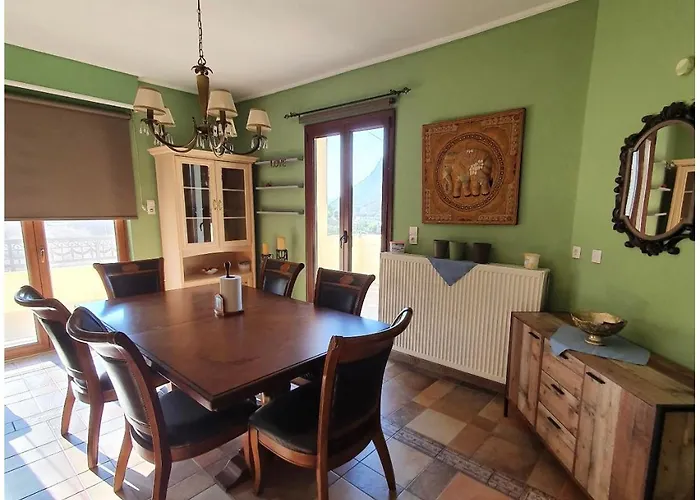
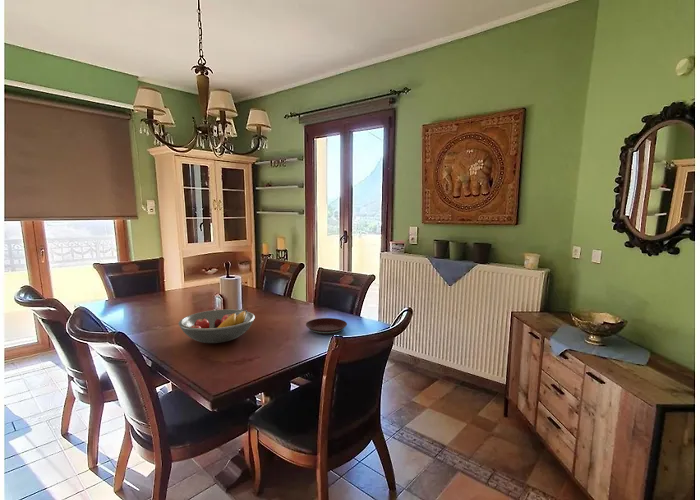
+ plate [305,317,348,335]
+ fruit bowl [177,308,256,344]
